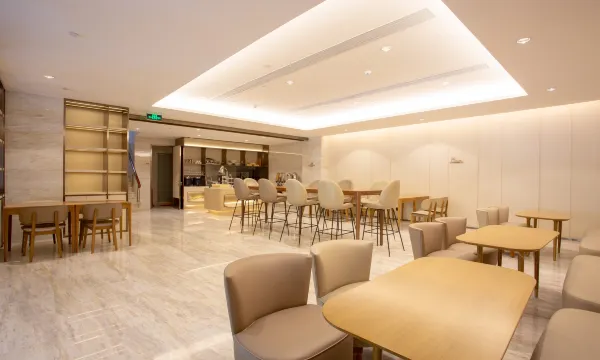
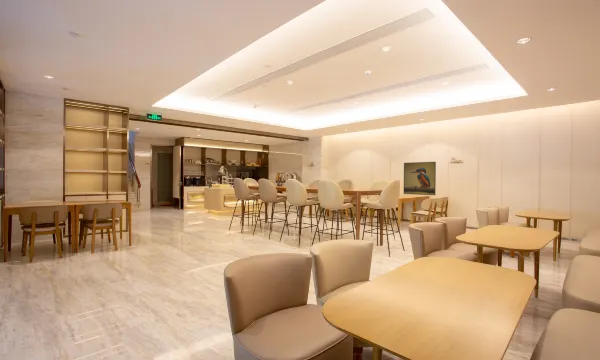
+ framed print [403,161,437,196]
